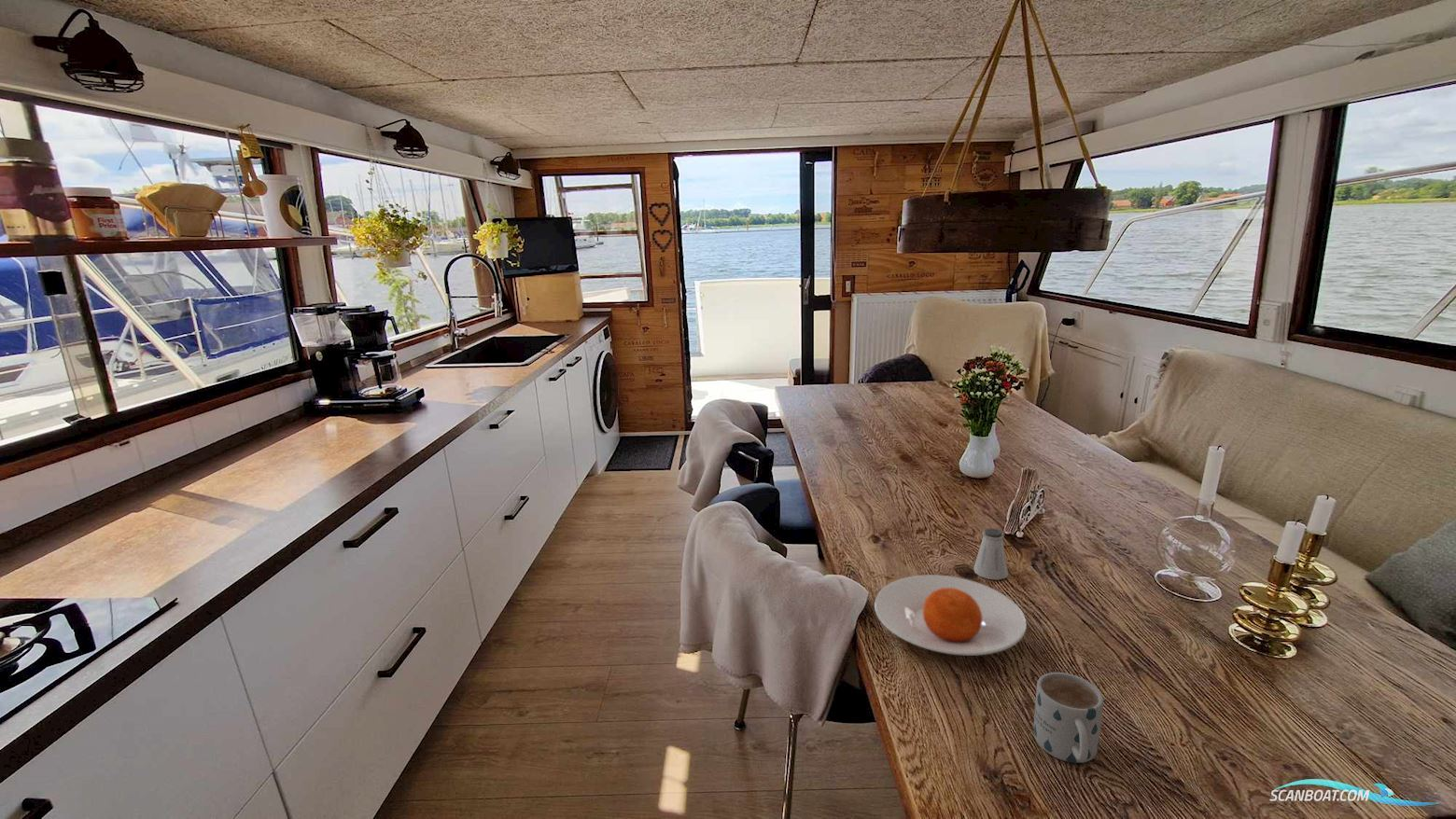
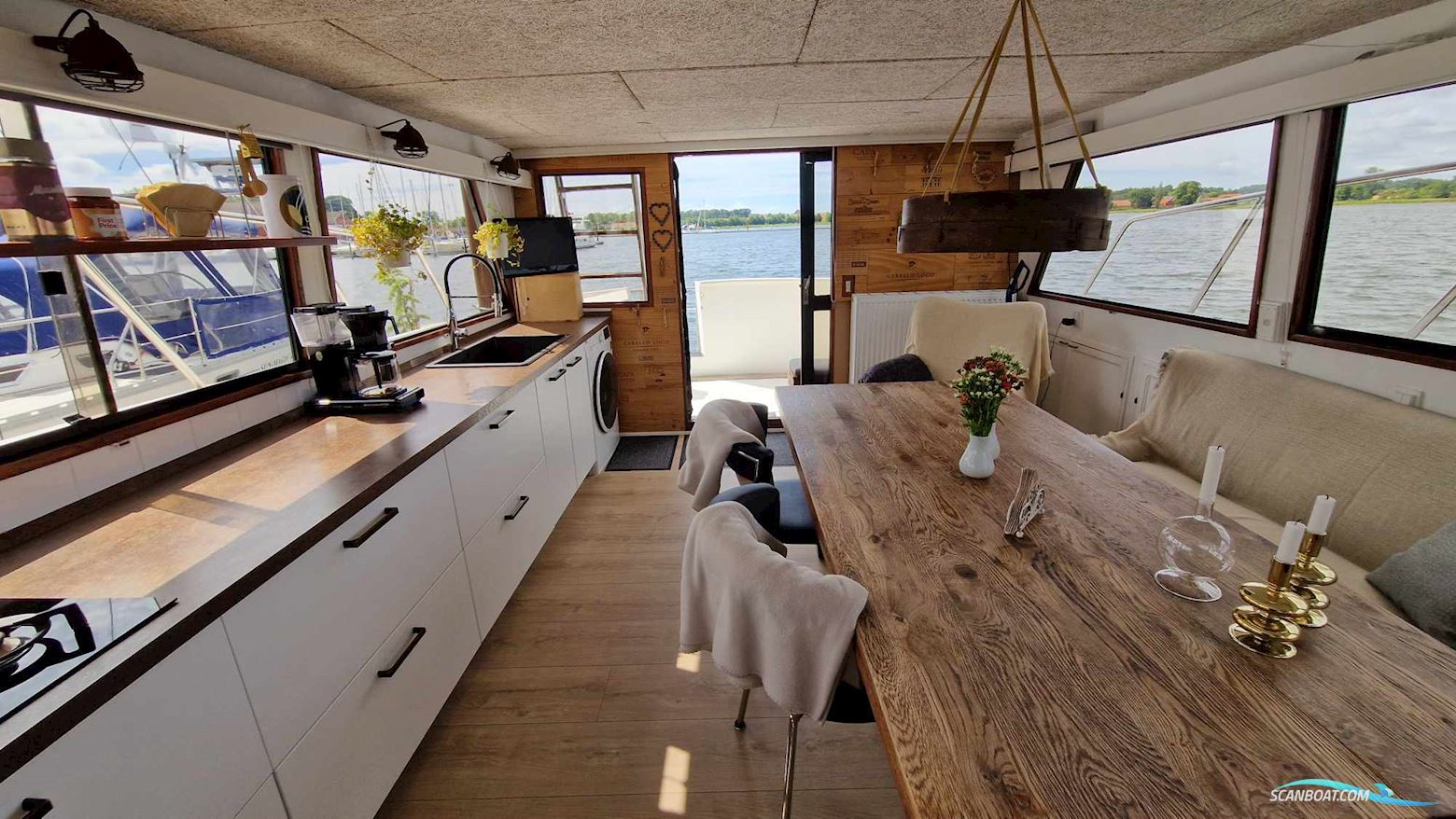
- saltshaker [973,527,1009,581]
- plate [874,574,1028,657]
- mug [1033,672,1104,764]
